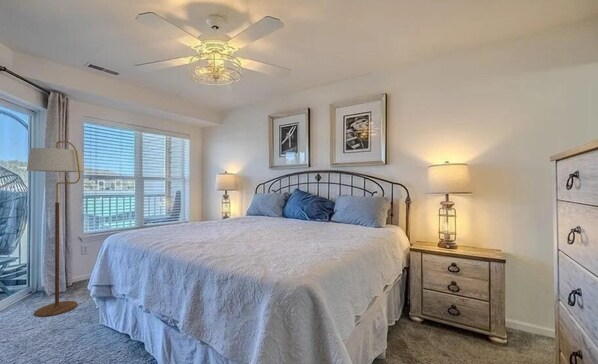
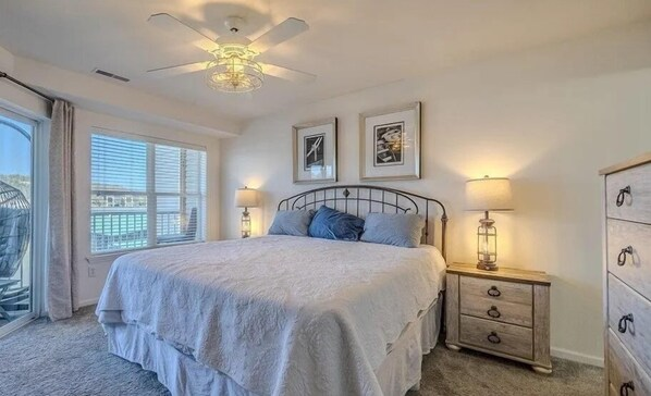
- floor lamp [26,140,86,318]
